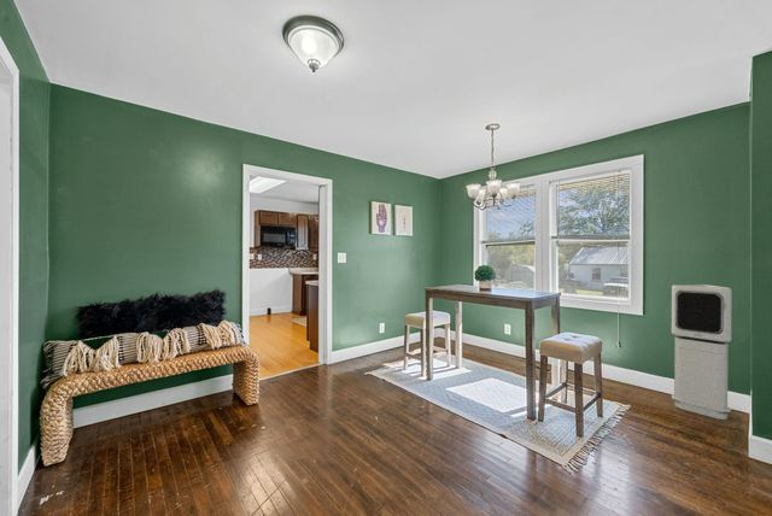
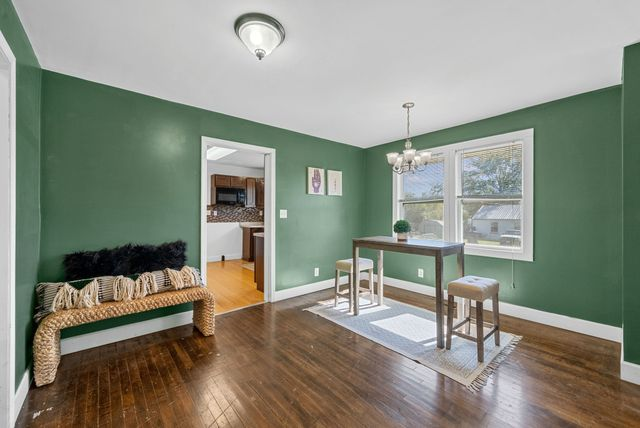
- air purifier [671,283,732,421]
